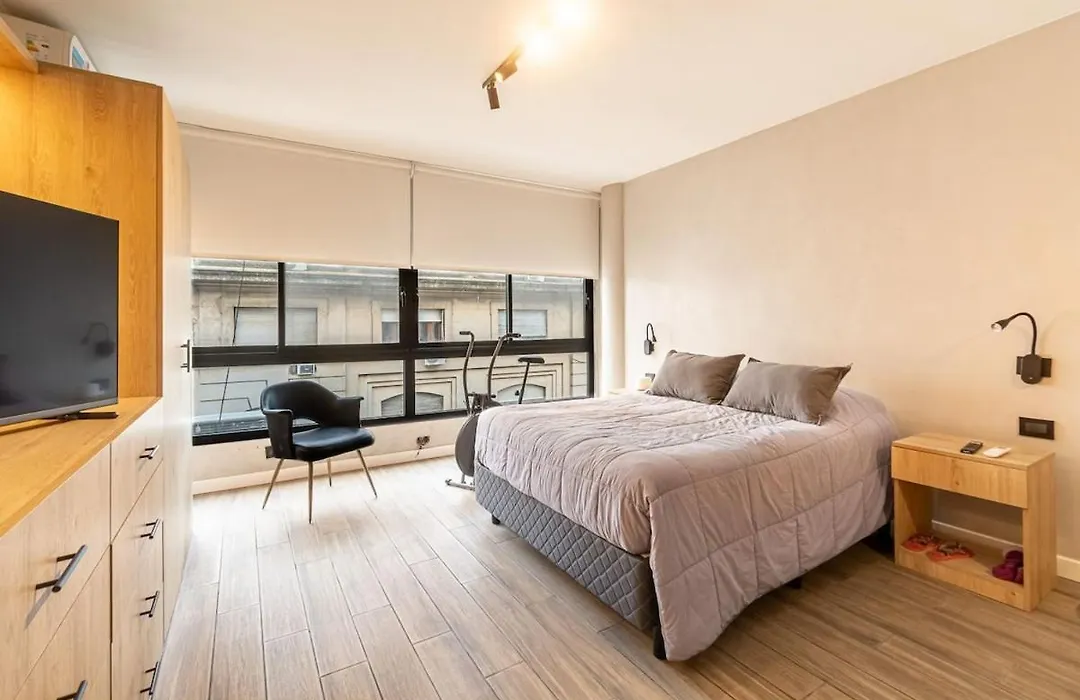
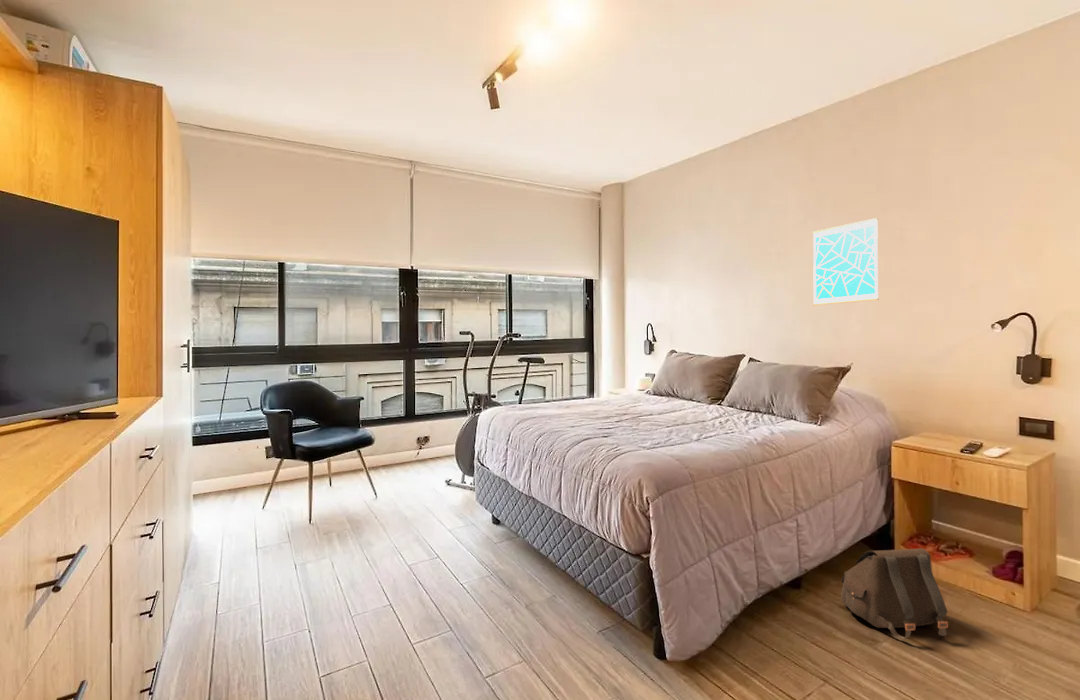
+ satchel [840,547,949,640]
+ wall art [812,217,880,306]
